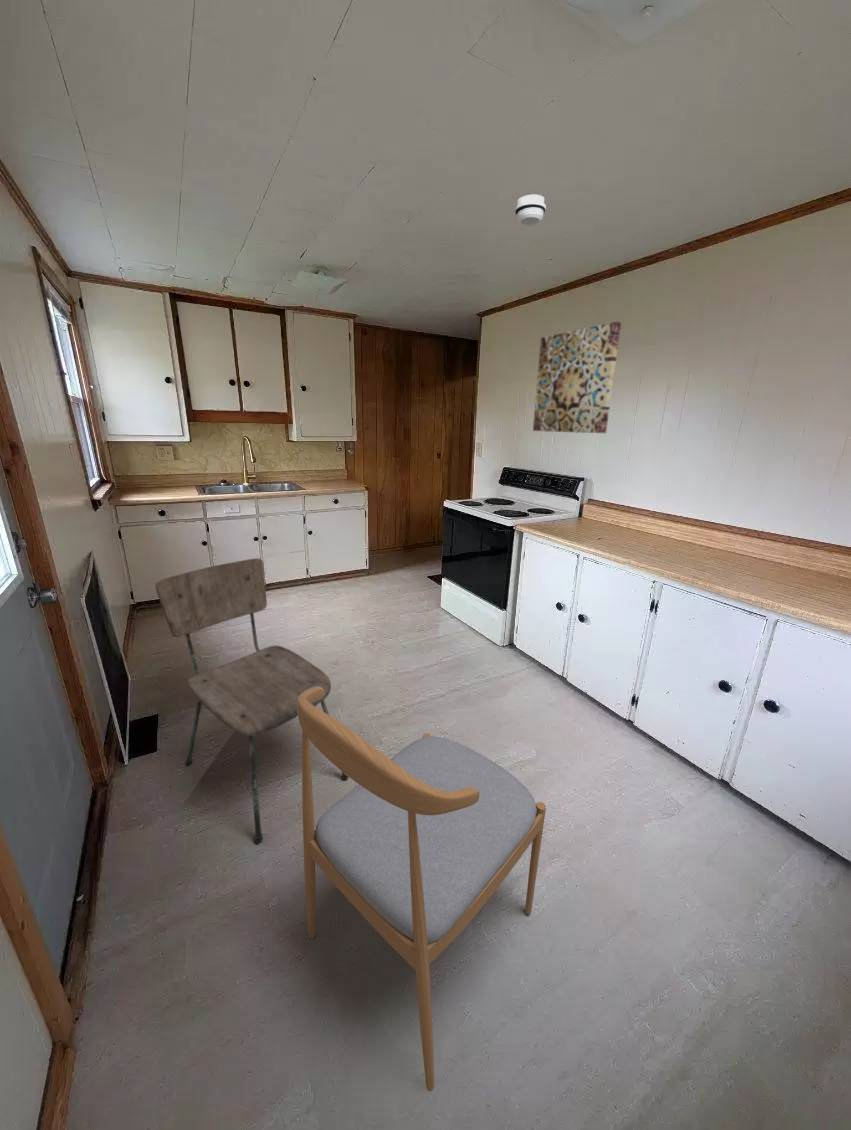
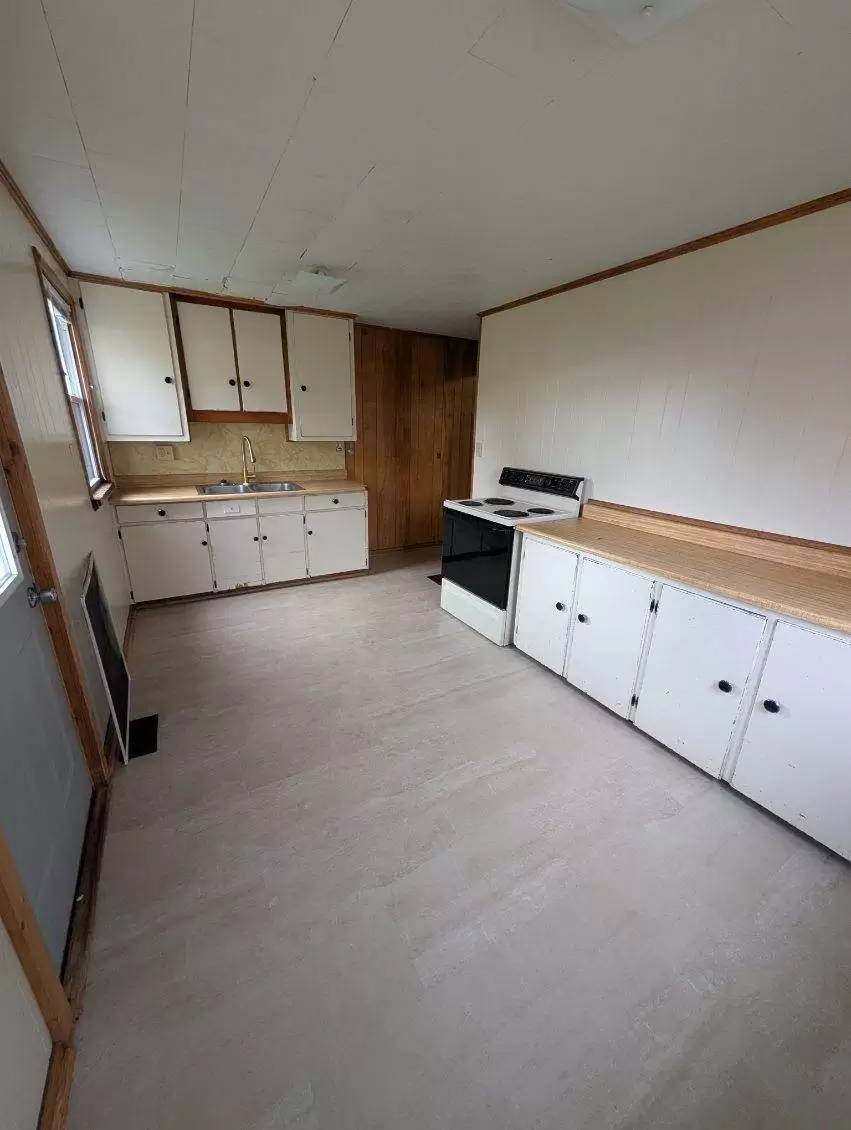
- wall art [532,321,622,434]
- dining chair [155,557,350,845]
- dining chair [297,687,547,1092]
- smoke detector [514,194,547,227]
